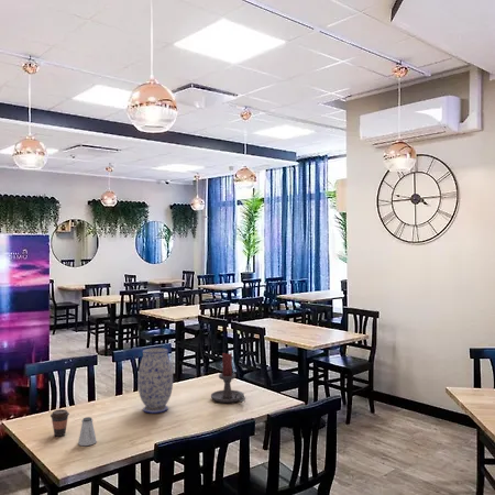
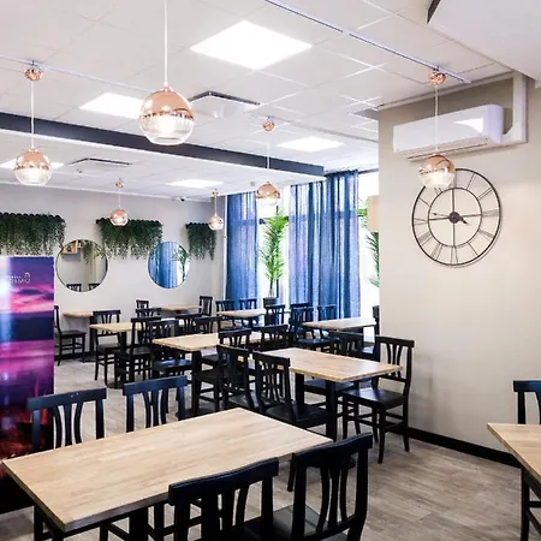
- saltshaker [77,416,98,447]
- vase [136,346,174,415]
- candle holder [210,352,245,404]
- coffee cup [50,408,70,438]
